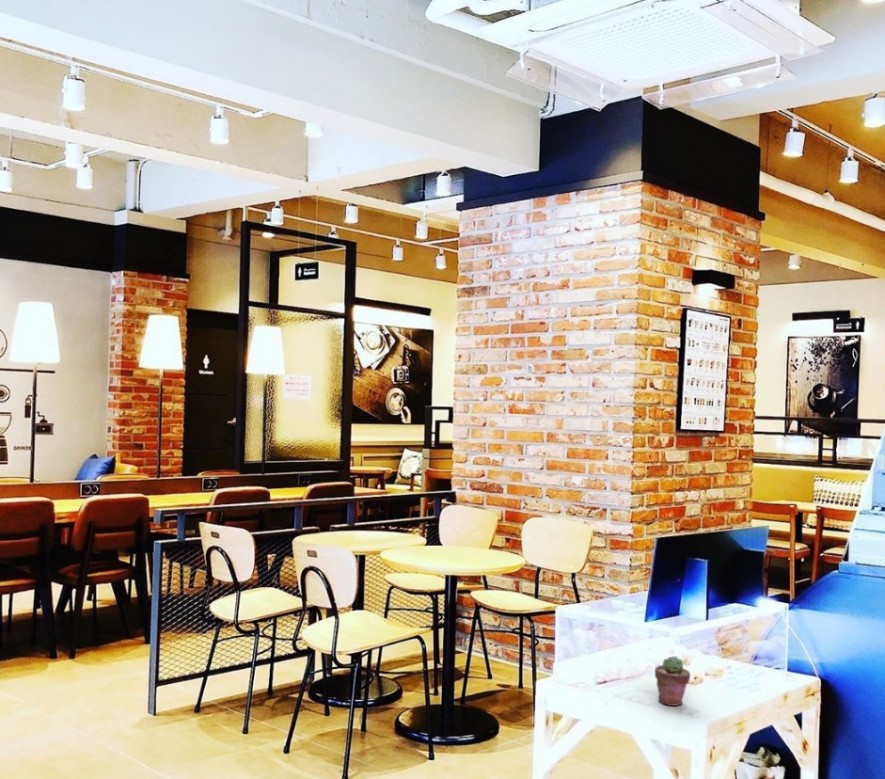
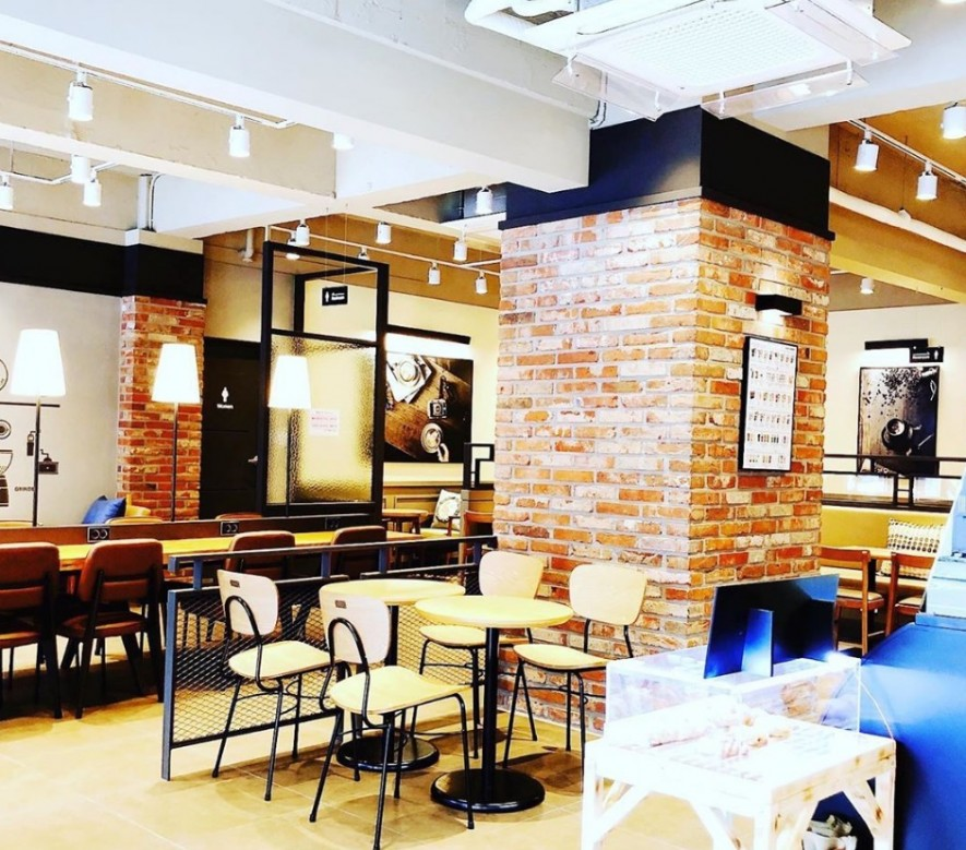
- potted succulent [654,655,691,707]
